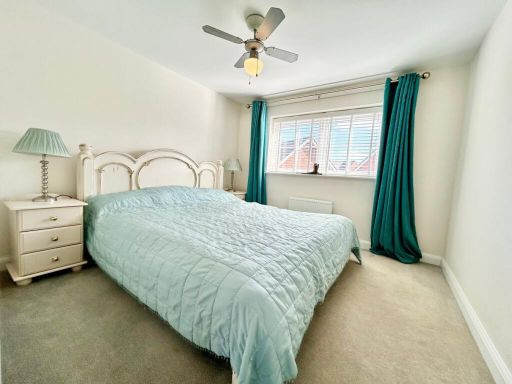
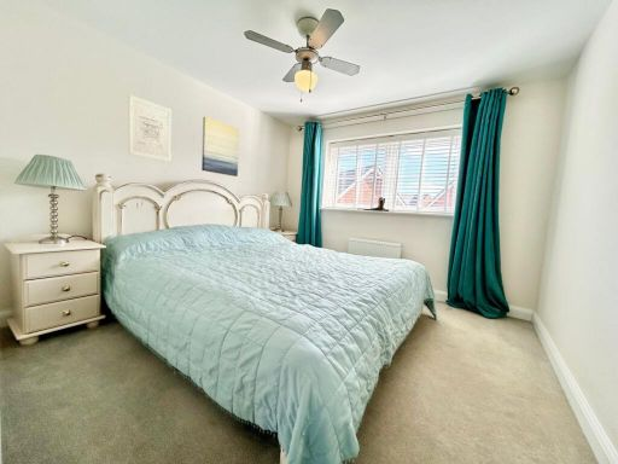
+ wall art [128,94,173,163]
+ wall art [200,116,240,178]
